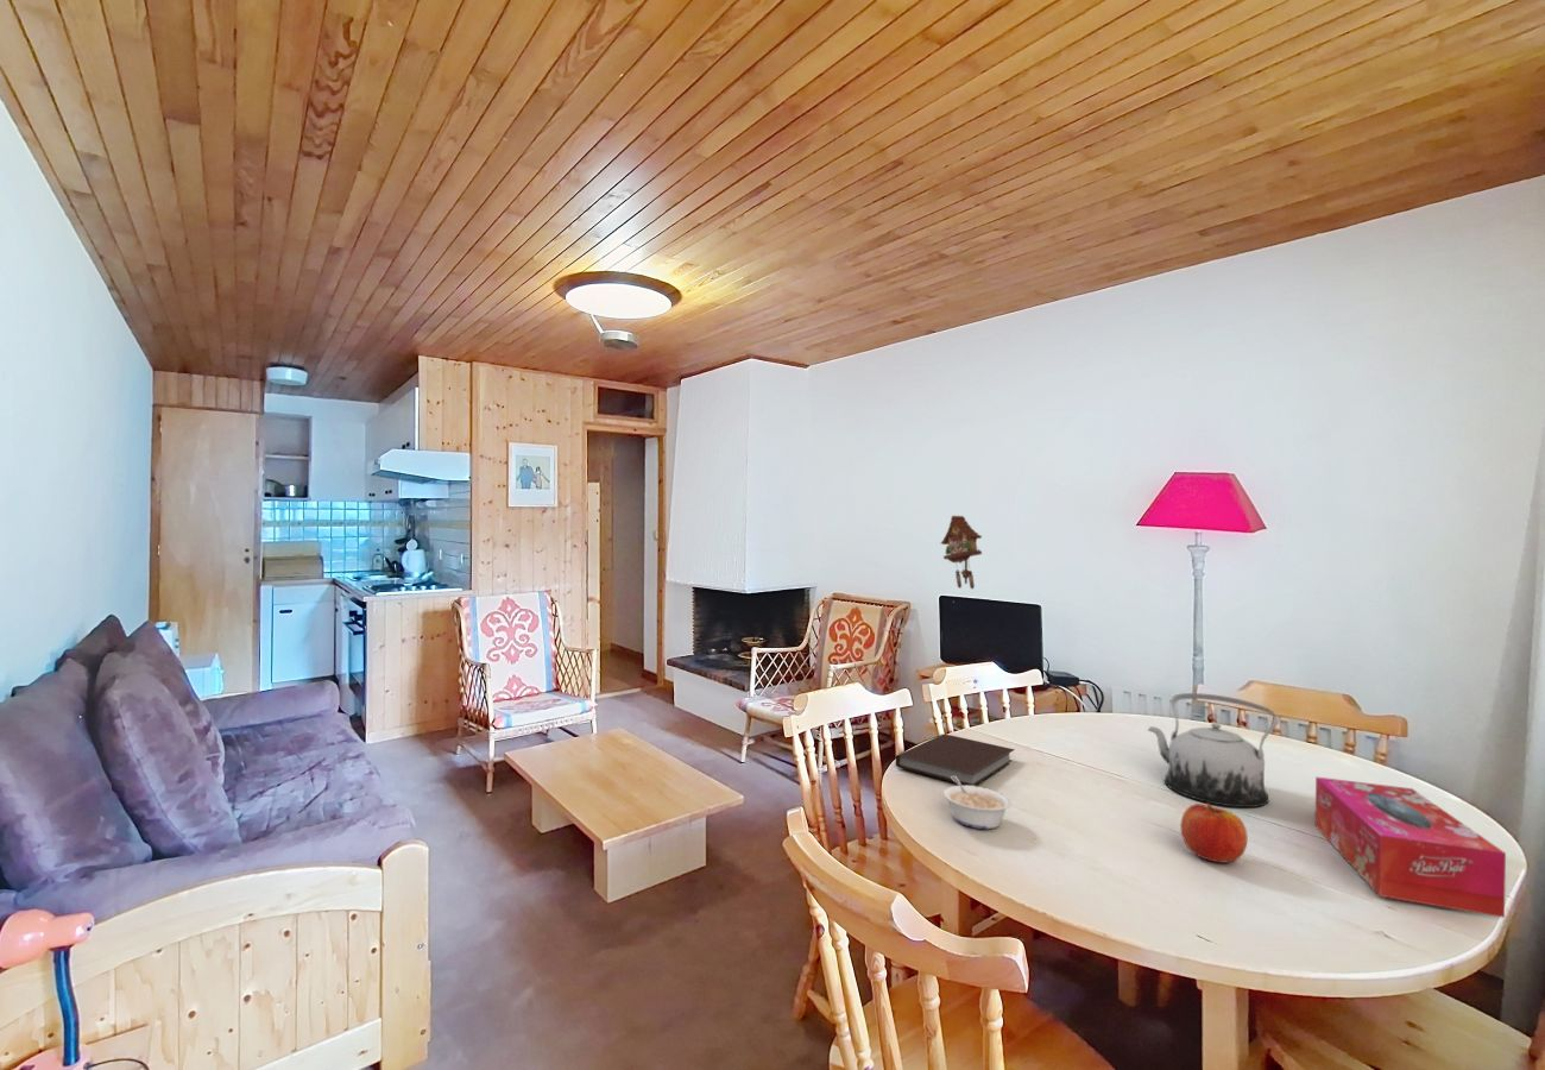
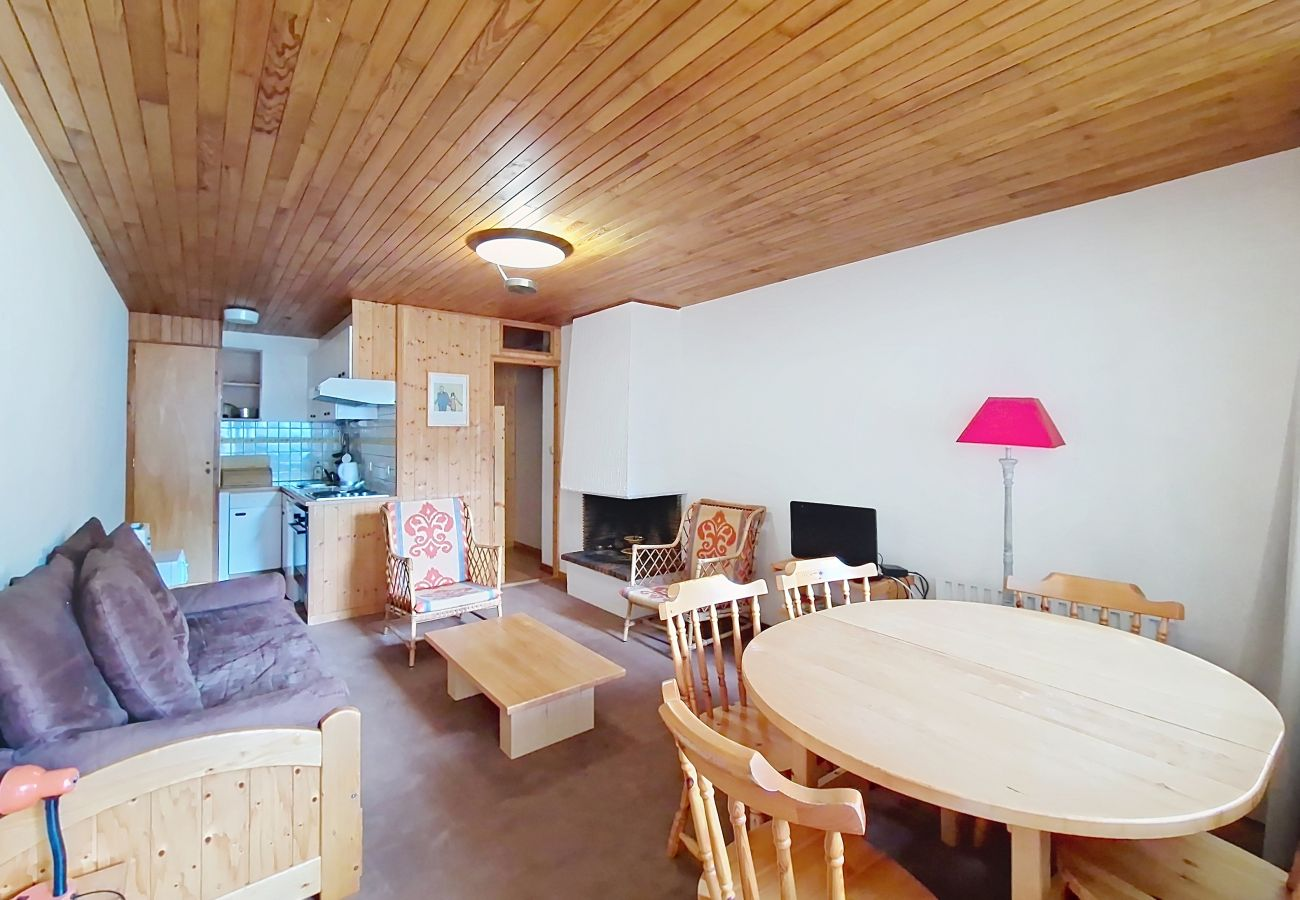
- legume [942,776,1013,830]
- cuckoo clock [940,515,983,590]
- tissue box [1314,775,1507,919]
- teapot [1147,692,1280,808]
- fruit [1179,802,1249,864]
- notebook [895,732,1016,787]
